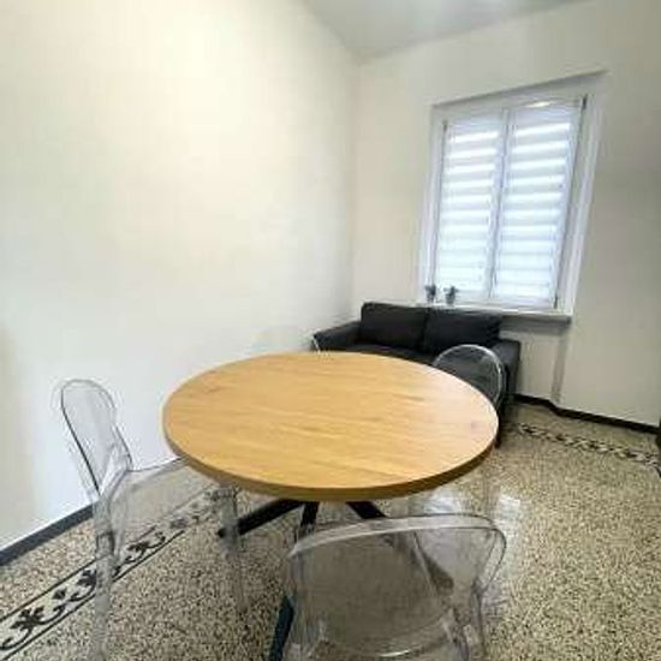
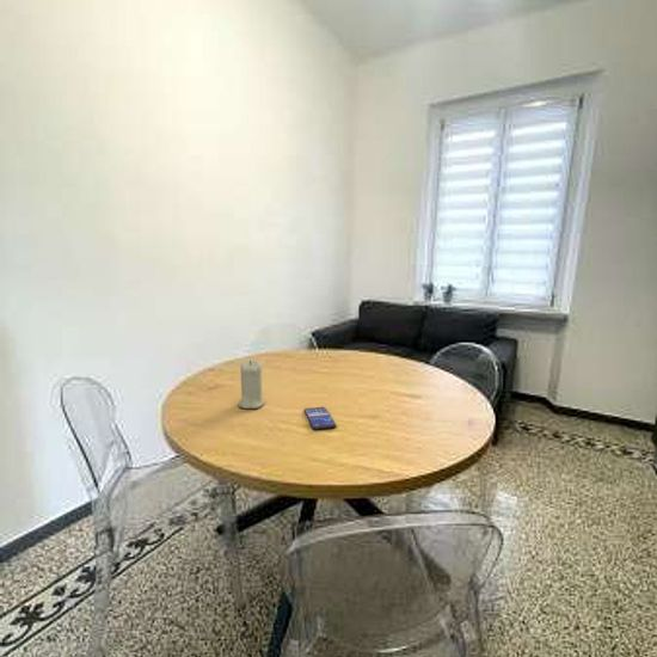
+ candle [237,360,266,410]
+ smartphone [303,406,338,430]
